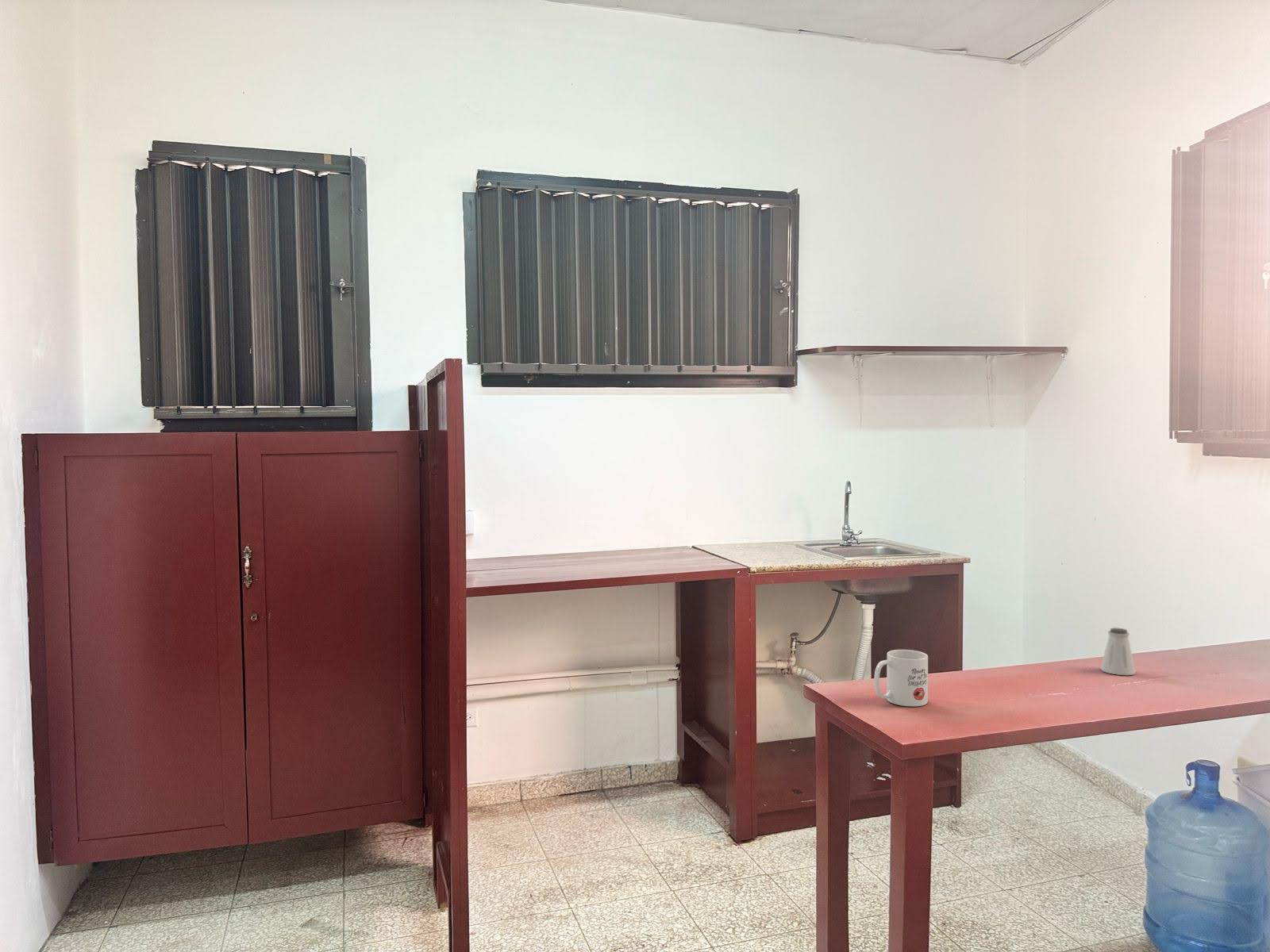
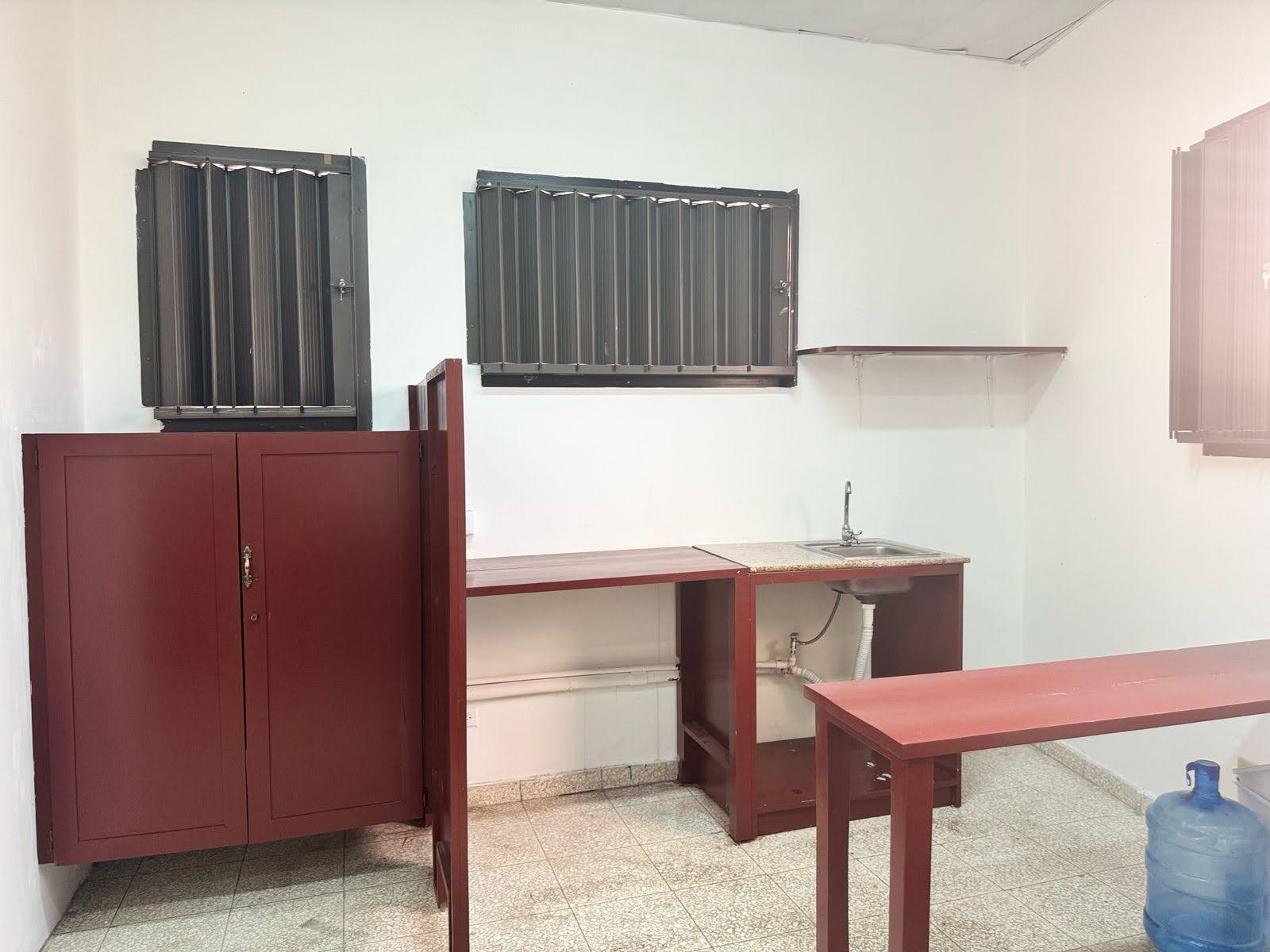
- mug [873,649,929,707]
- saltshaker [1100,627,1137,676]
